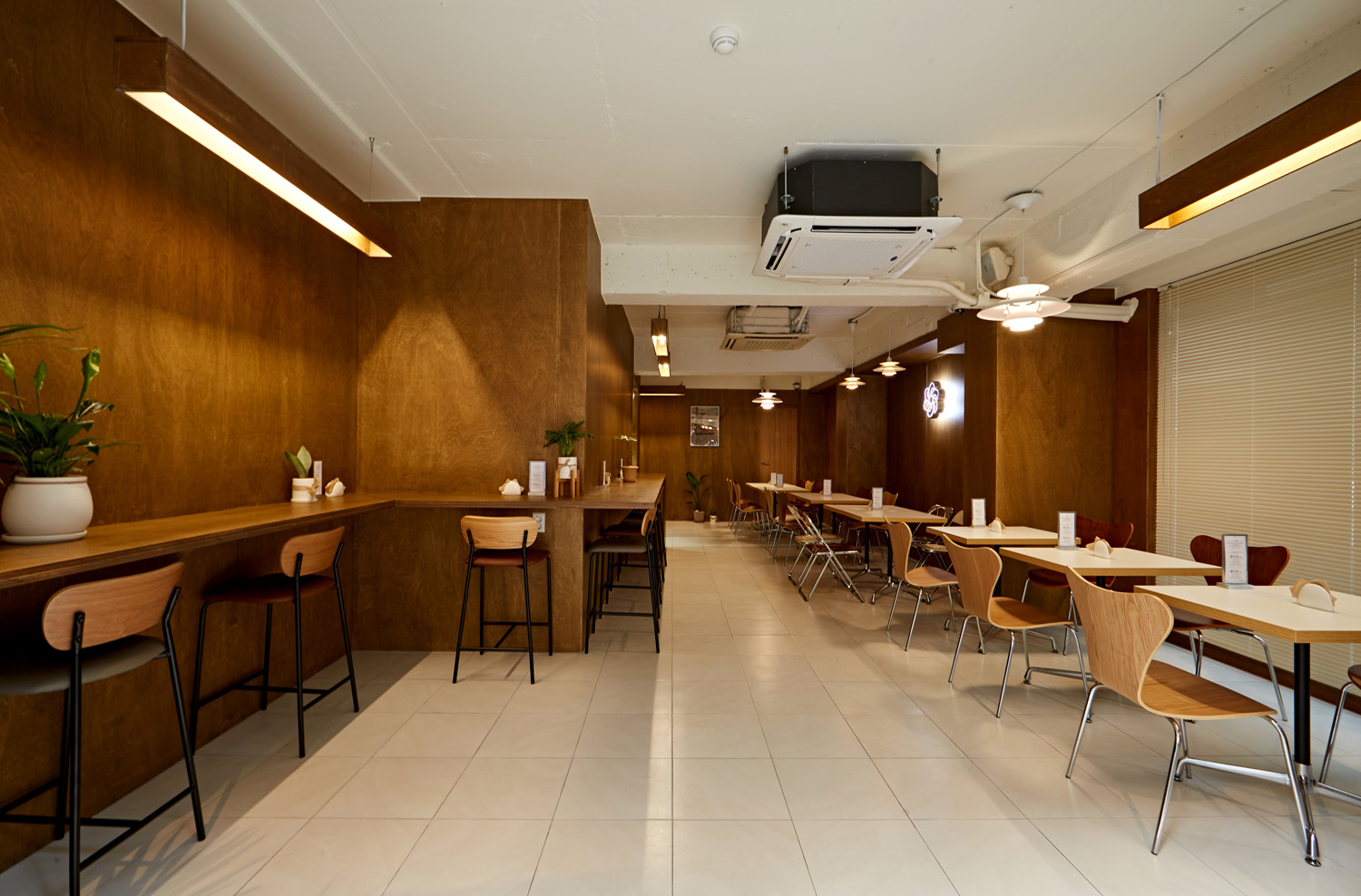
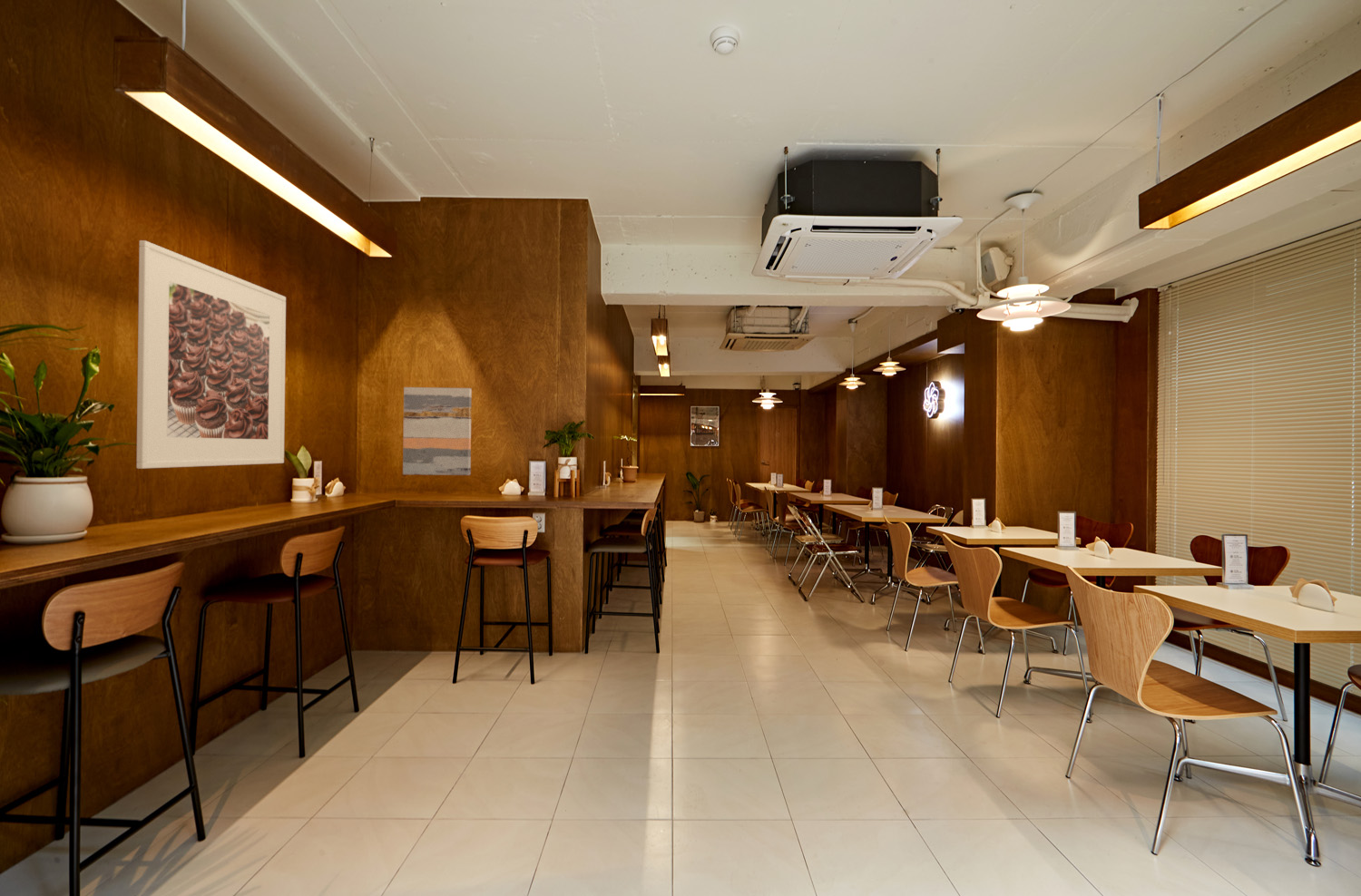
+ wall art [402,386,473,476]
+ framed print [136,239,287,470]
